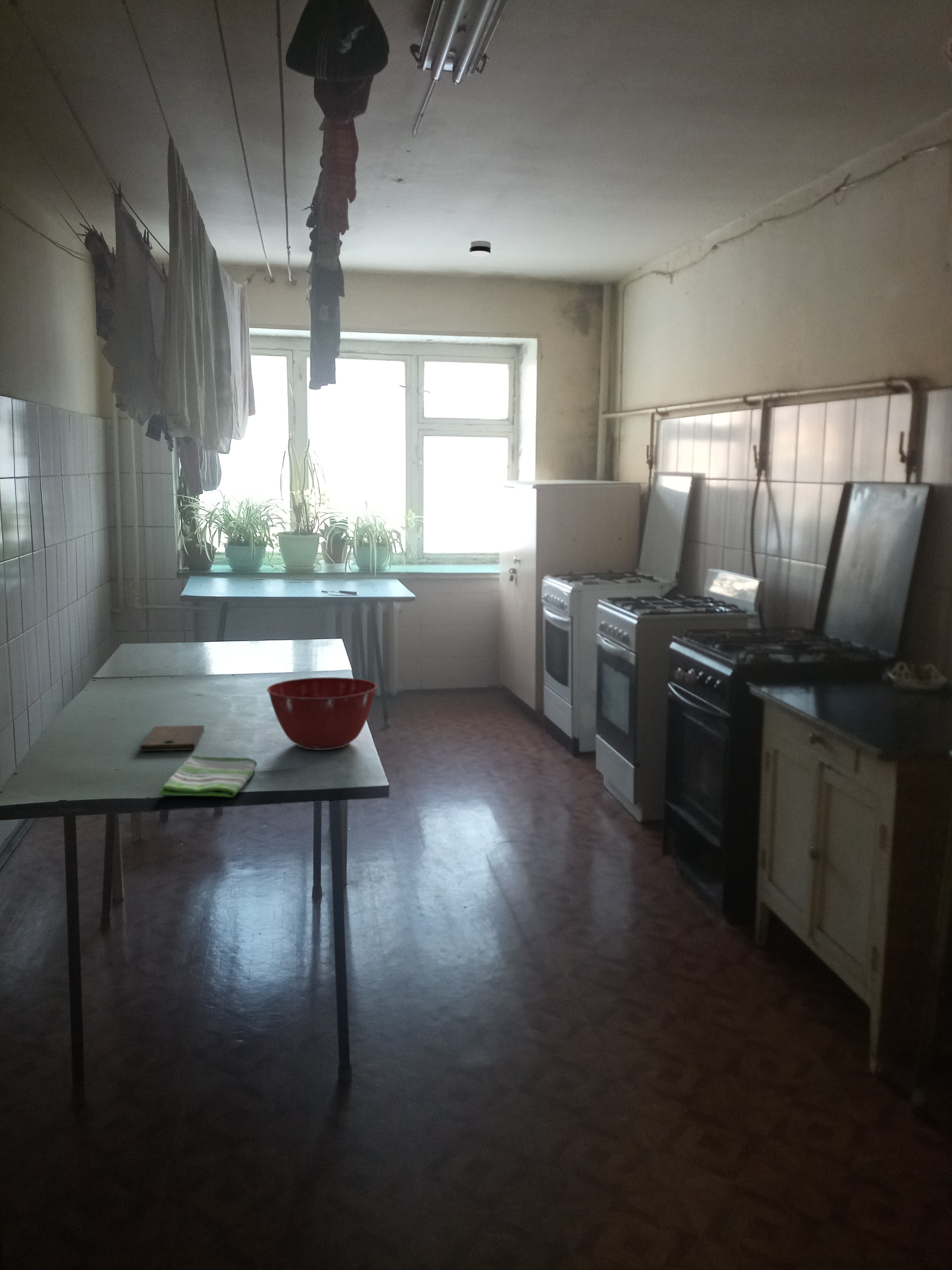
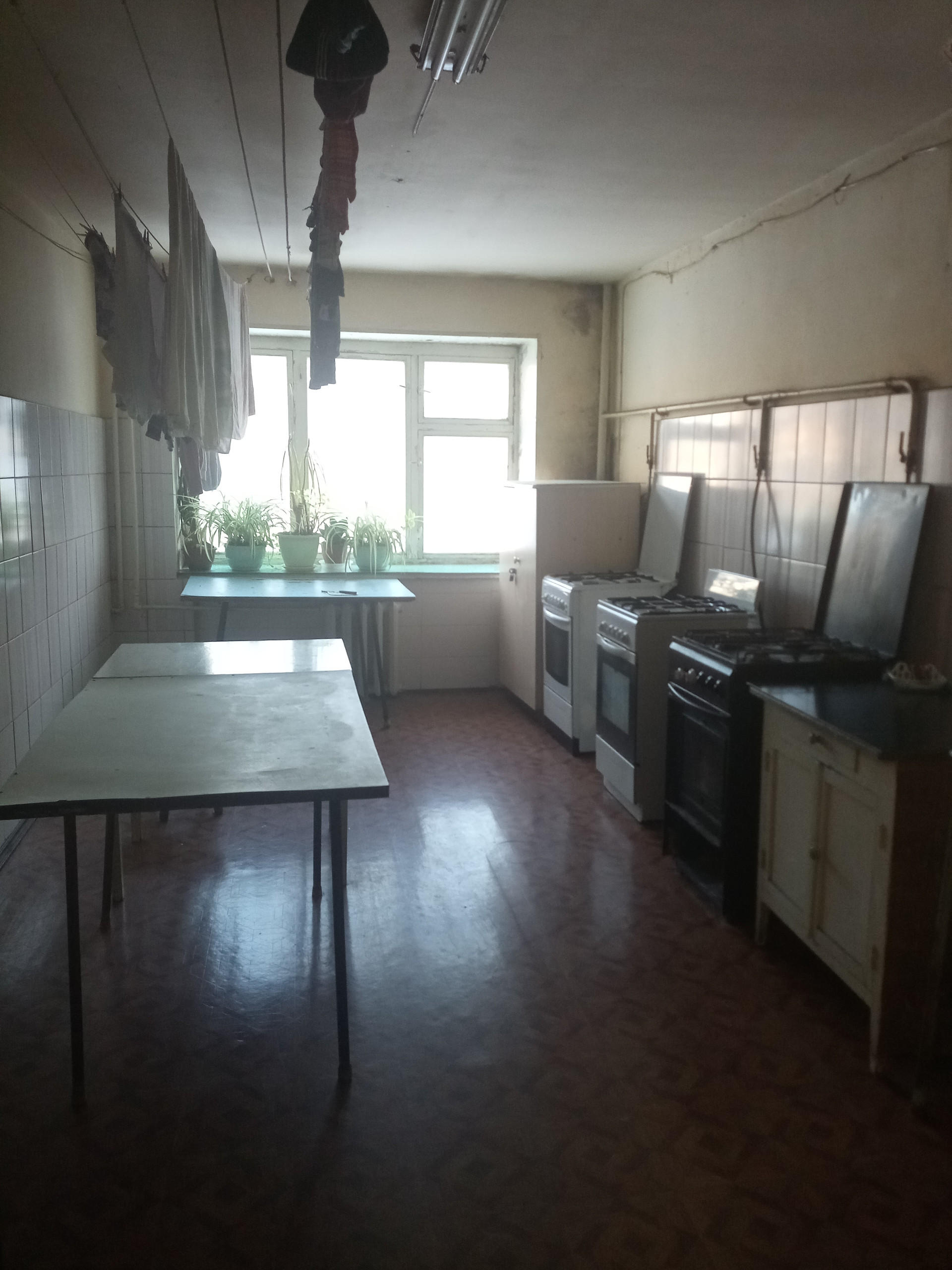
- dish towel [159,754,257,798]
- mixing bowl [266,677,378,751]
- smoke detector [469,240,491,256]
- cutting board [140,725,205,752]
